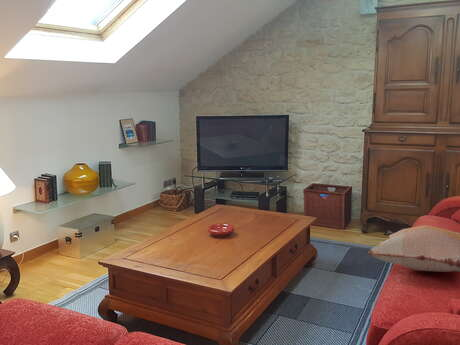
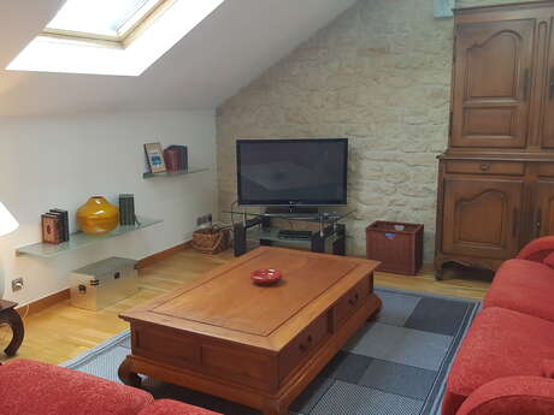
- decorative pillow [367,224,460,273]
